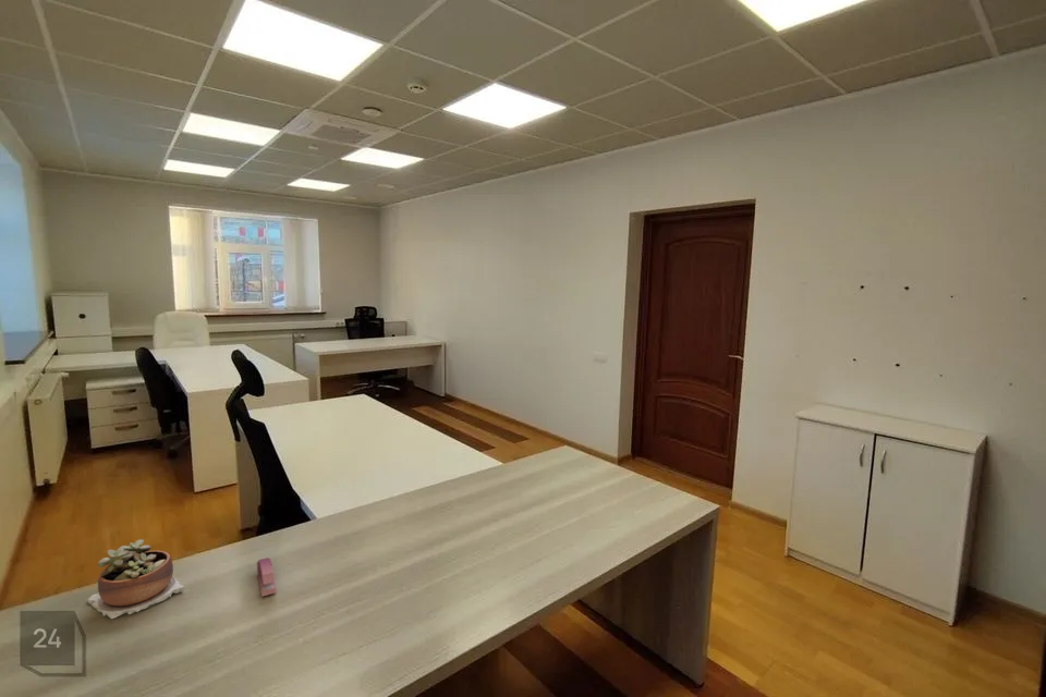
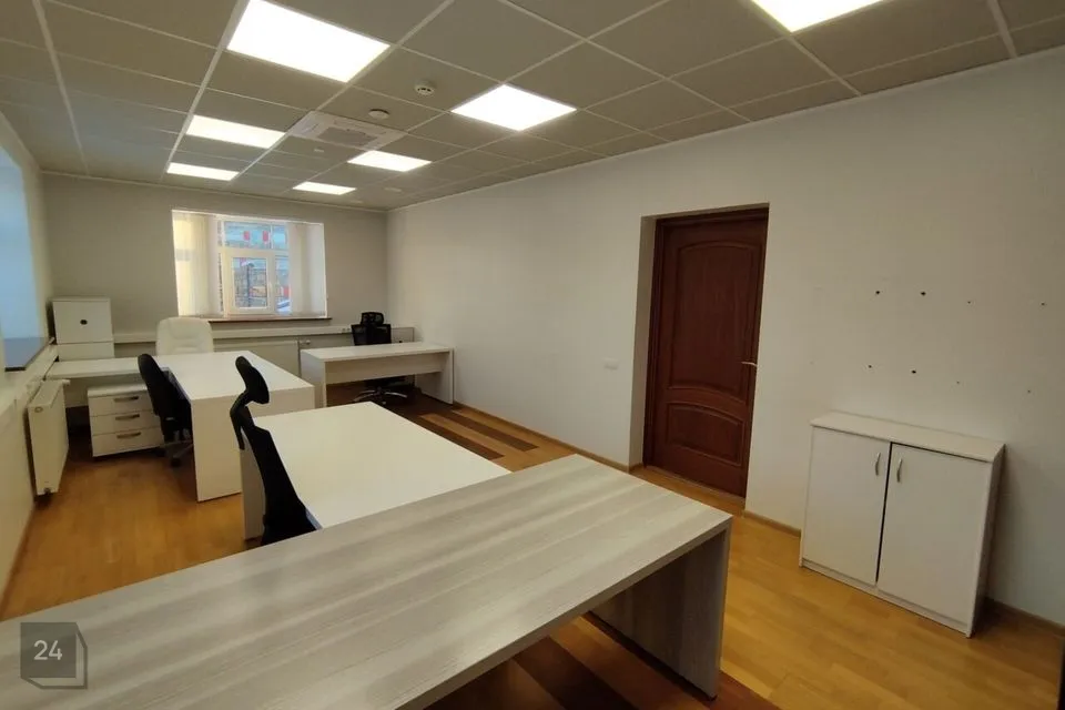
- succulent plant [86,538,185,620]
- stapler [256,557,278,598]
